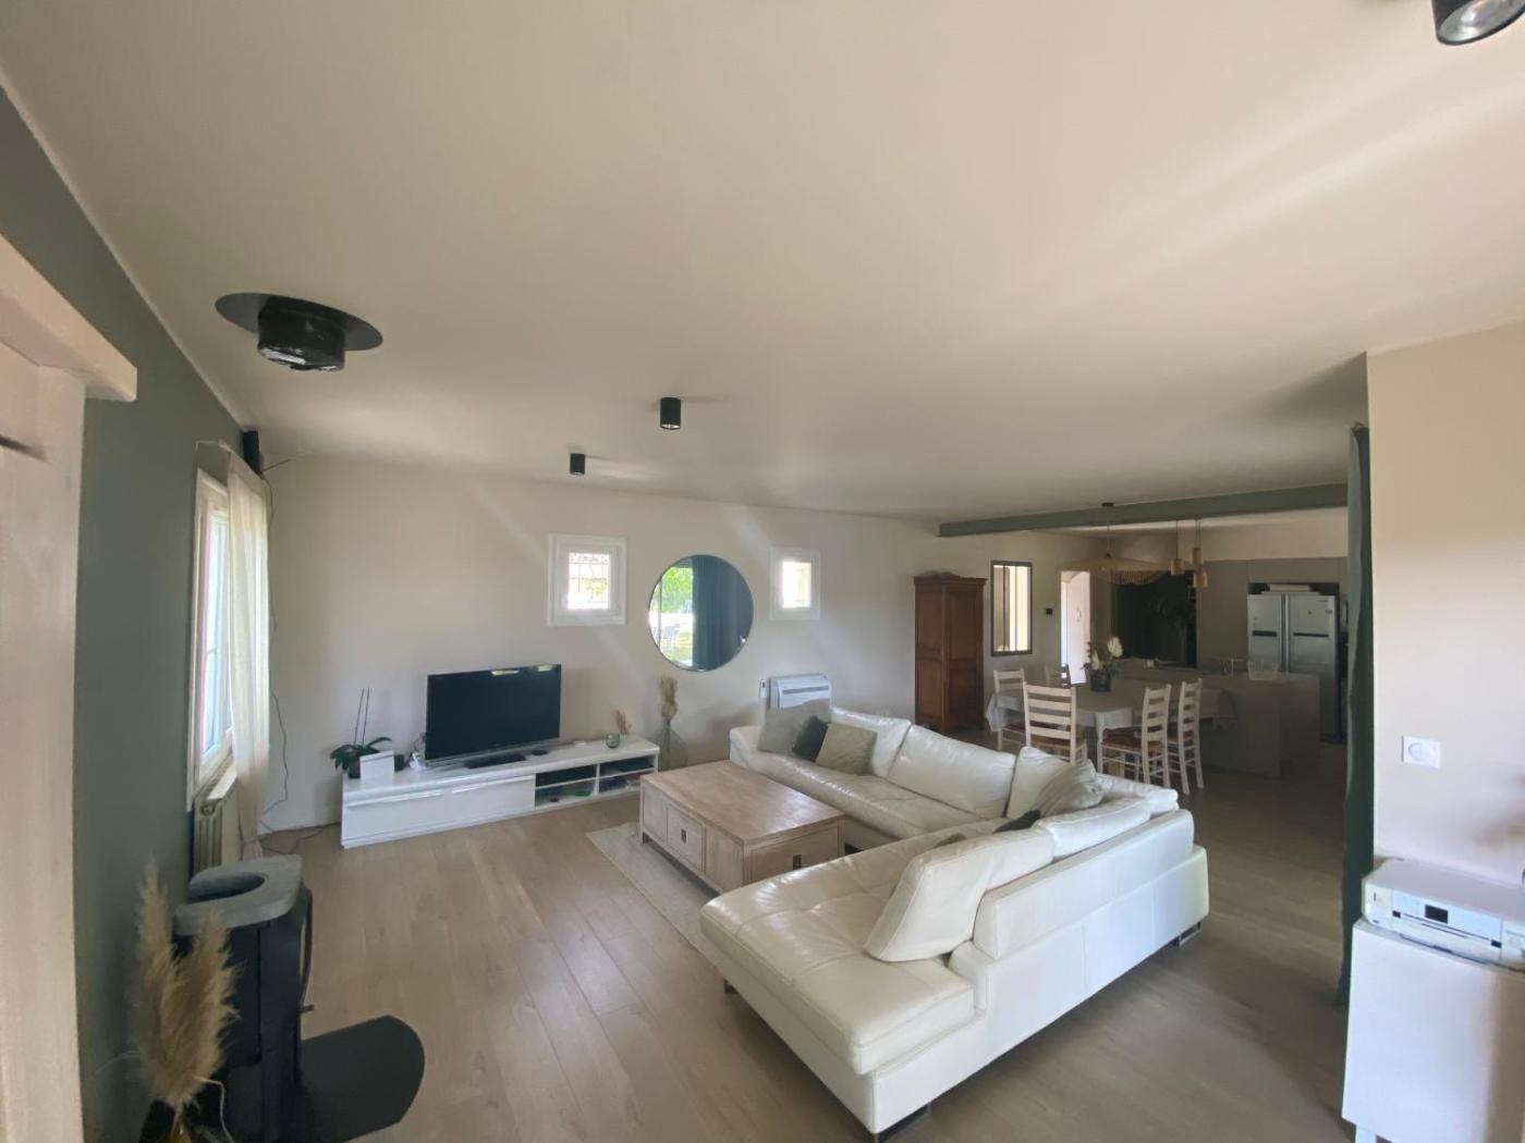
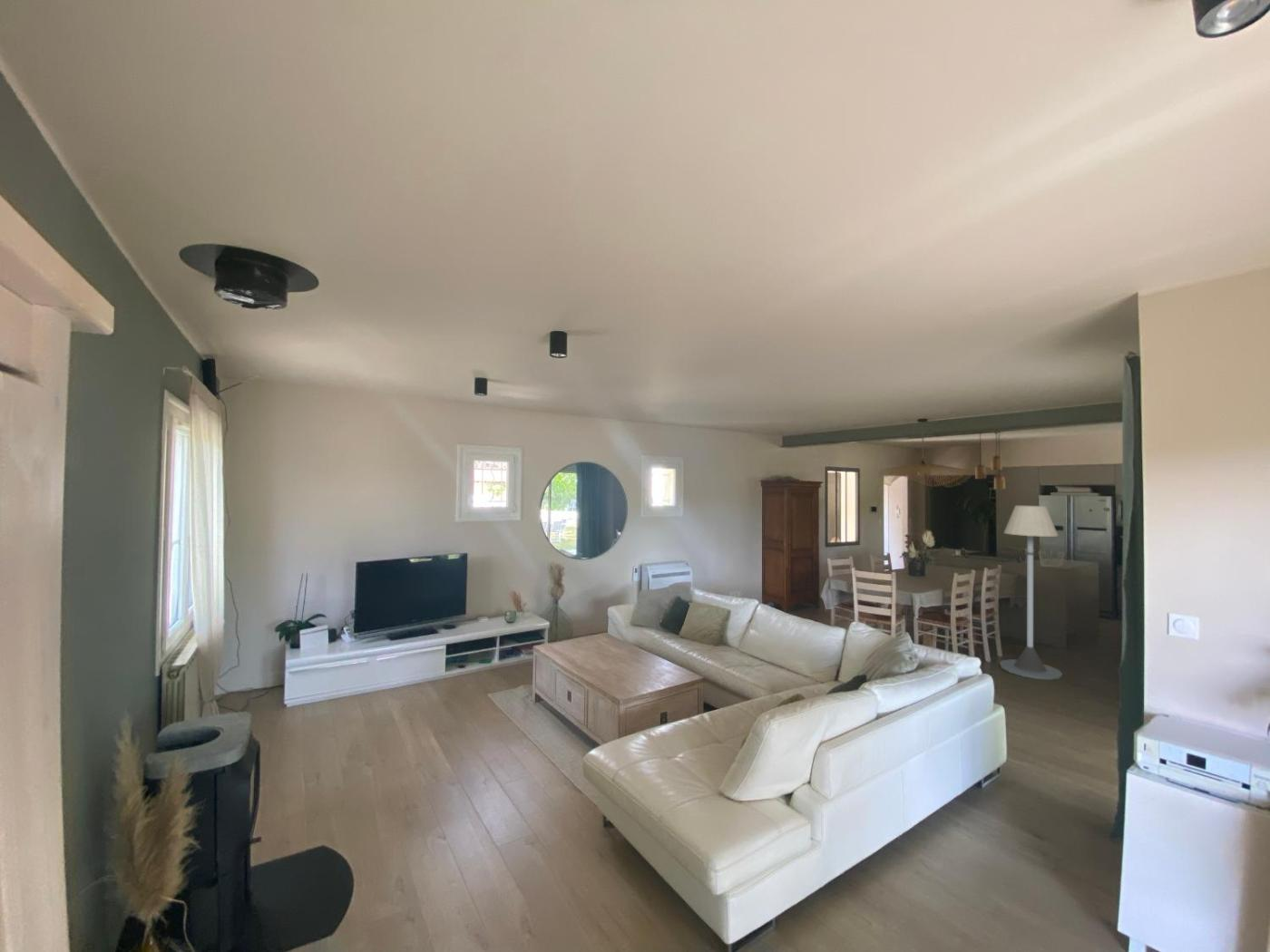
+ floor lamp [999,505,1063,681]
